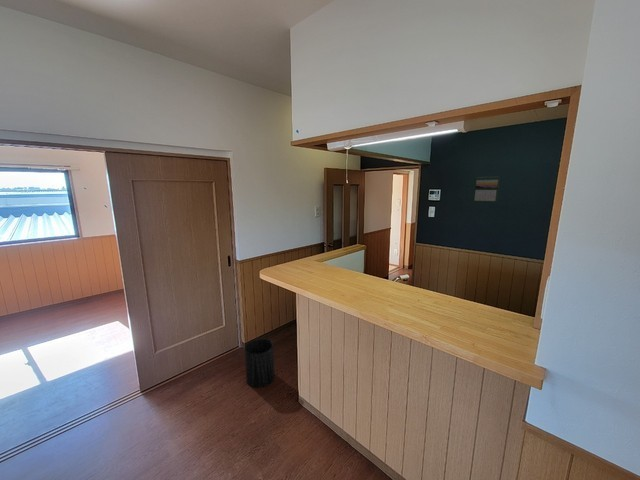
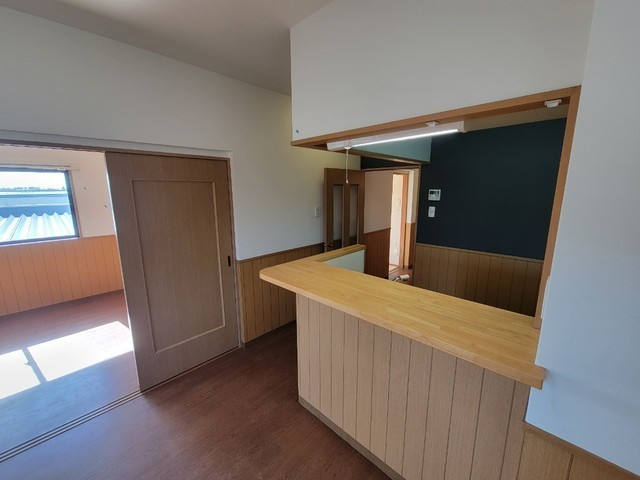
- calendar [473,176,501,203]
- trash can [244,338,276,389]
